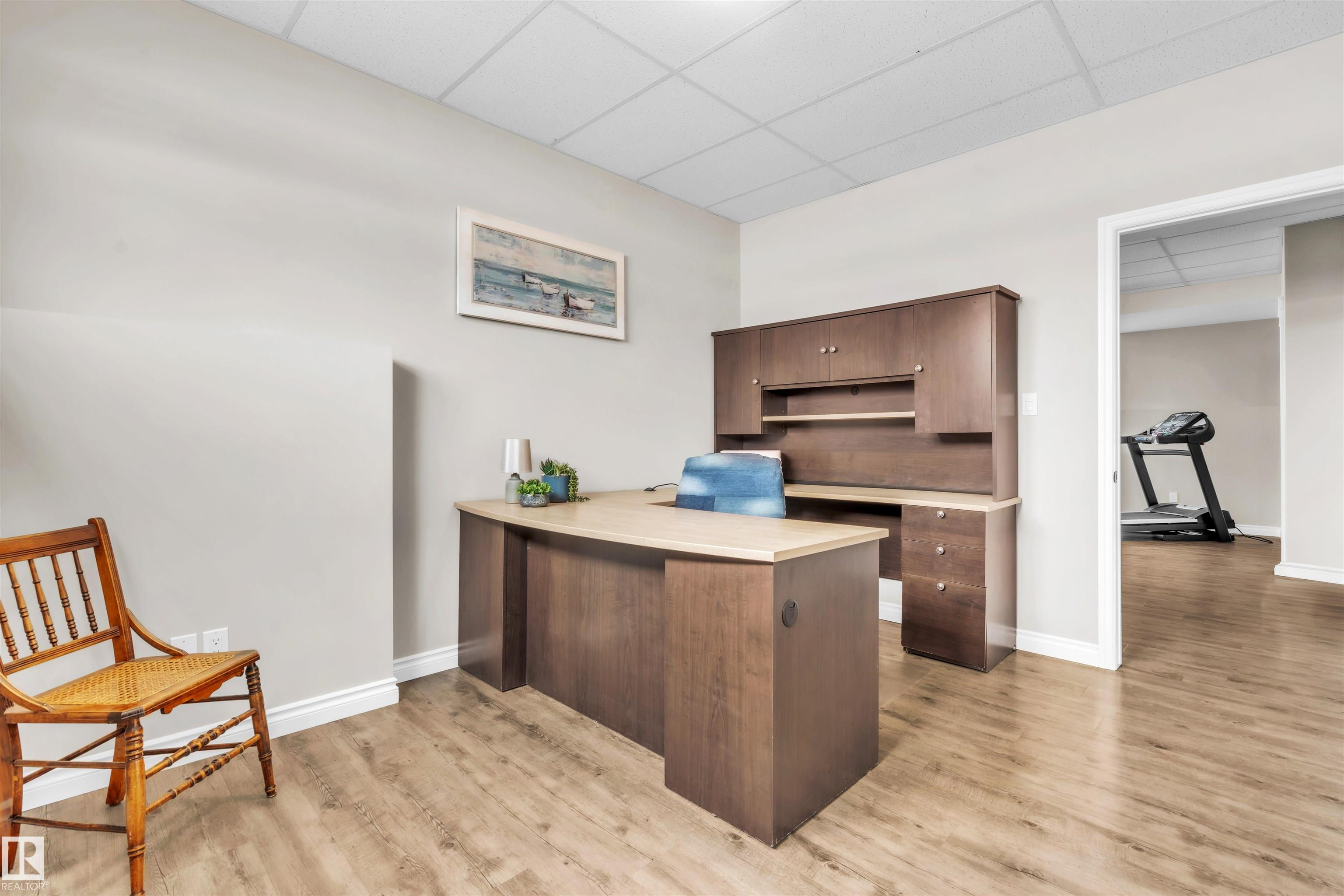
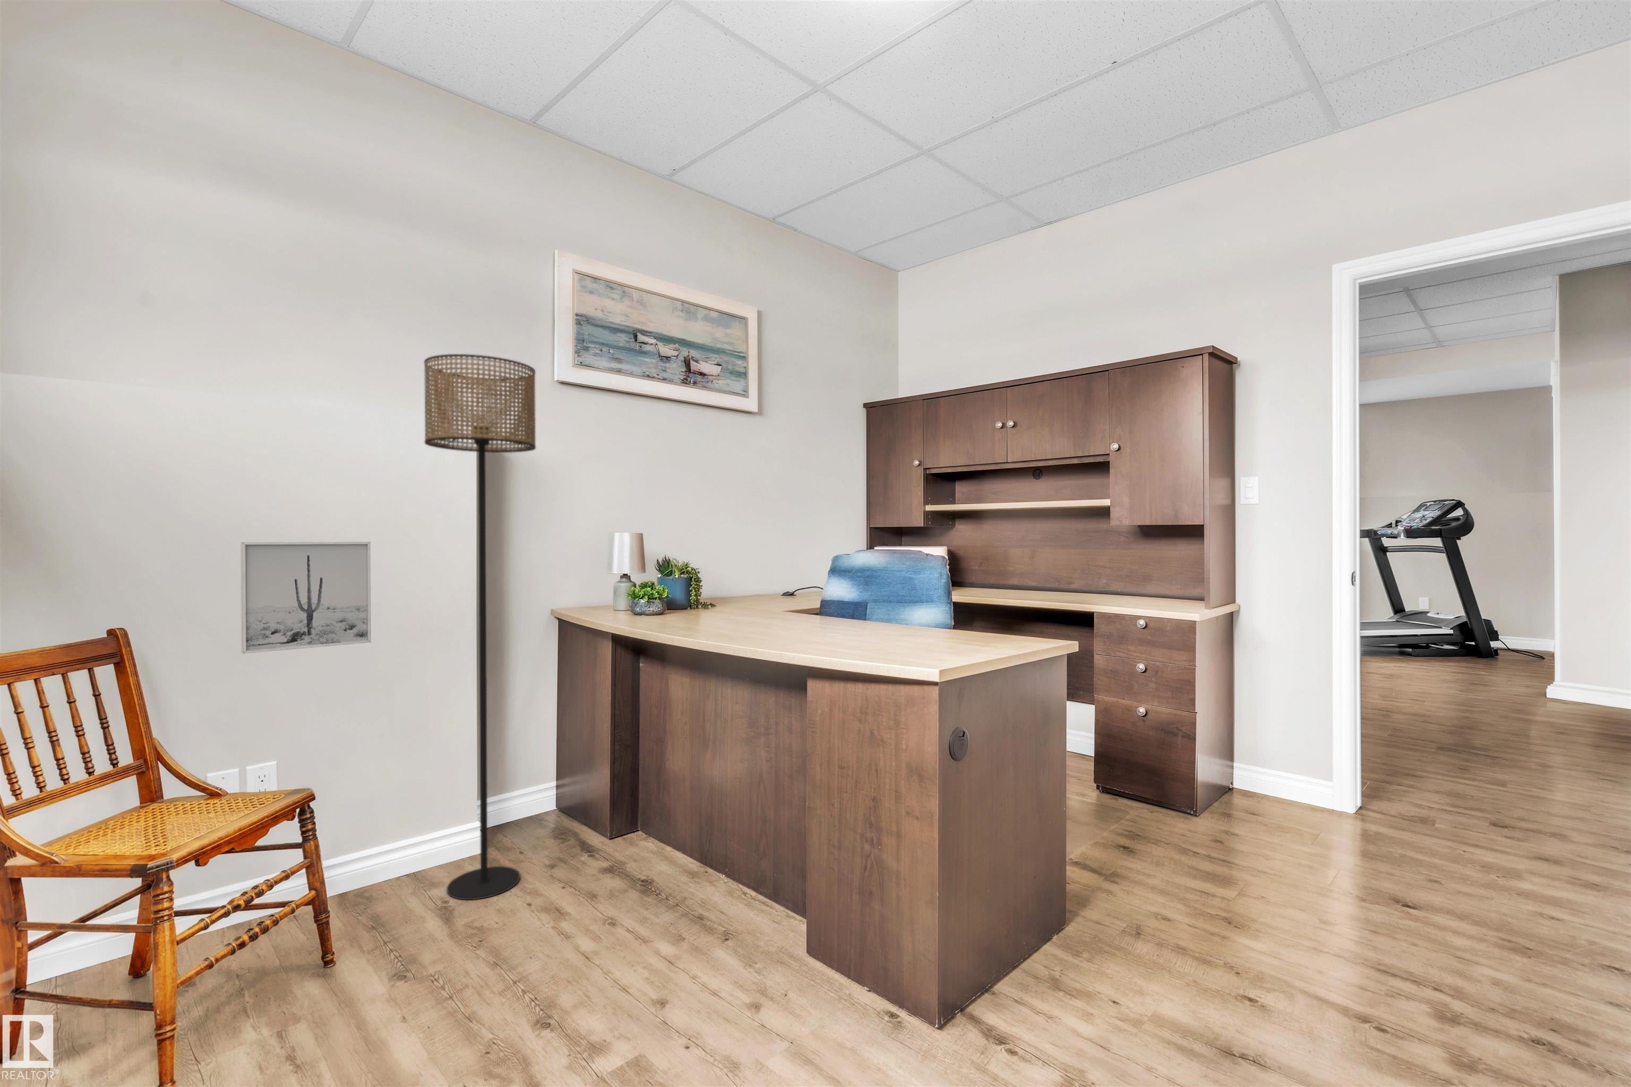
+ wall art [240,541,371,654]
+ floor lamp [424,353,536,900]
